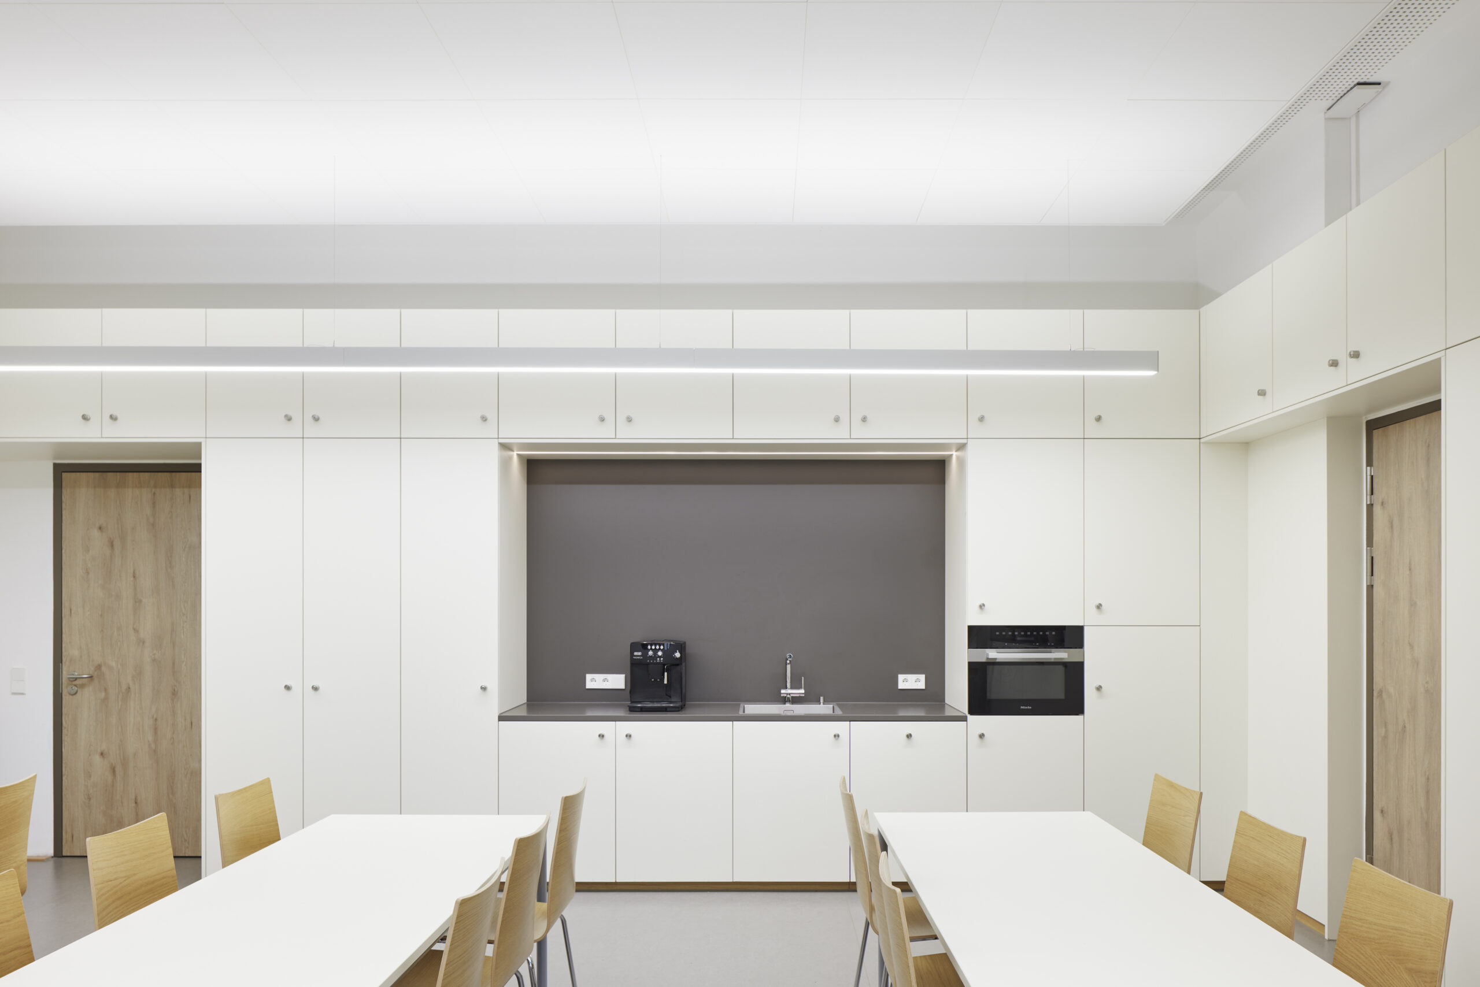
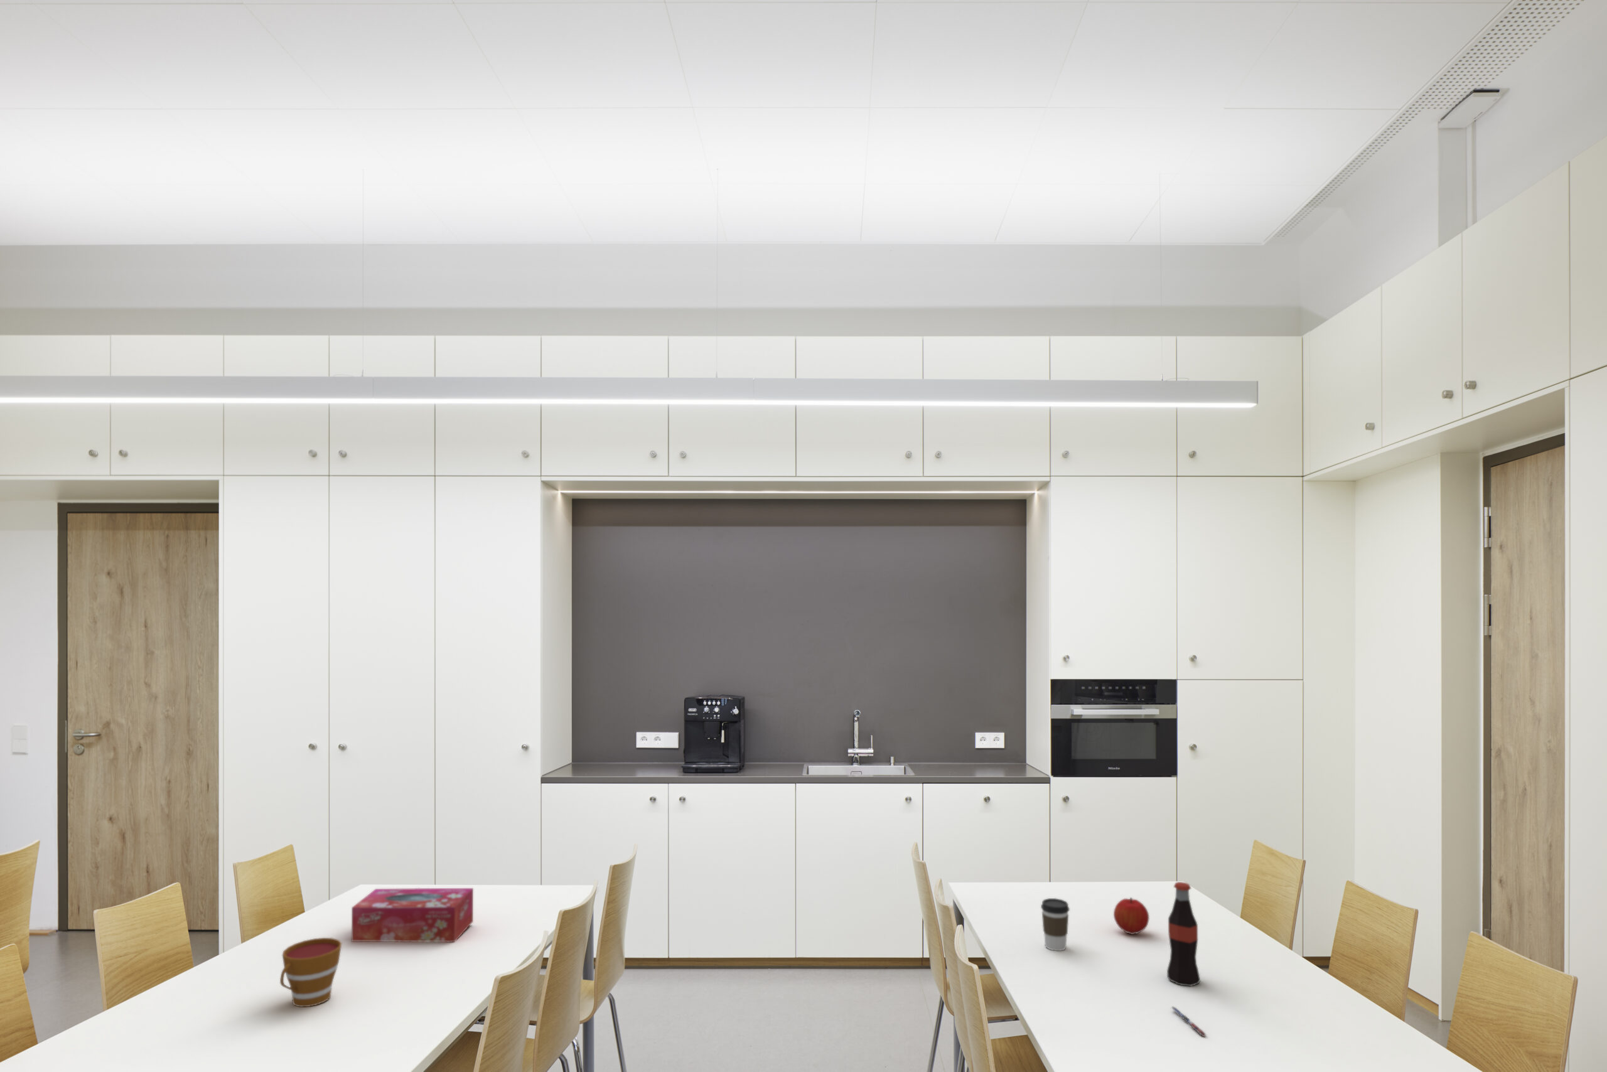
+ bottle [1167,882,1201,987]
+ cup [279,937,342,1007]
+ coffee cup [1040,897,1070,951]
+ pen [1170,1005,1206,1037]
+ fruit [1113,897,1150,936]
+ tissue box [351,888,474,943]
